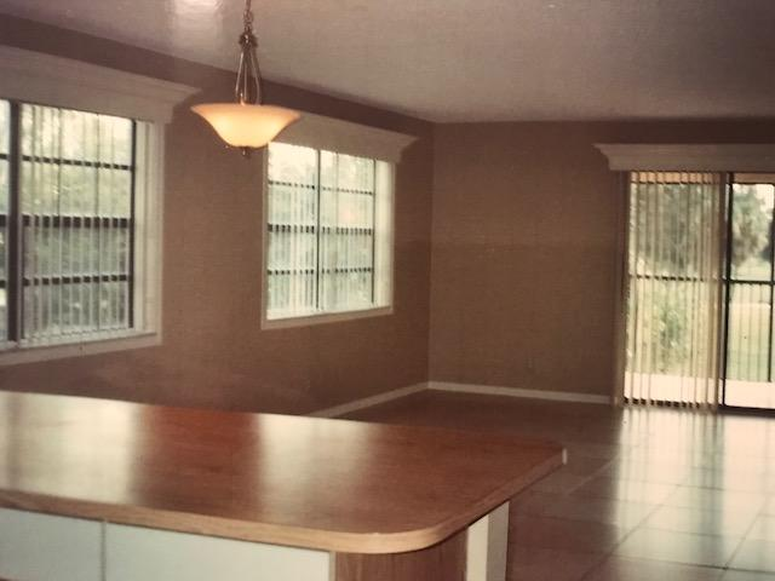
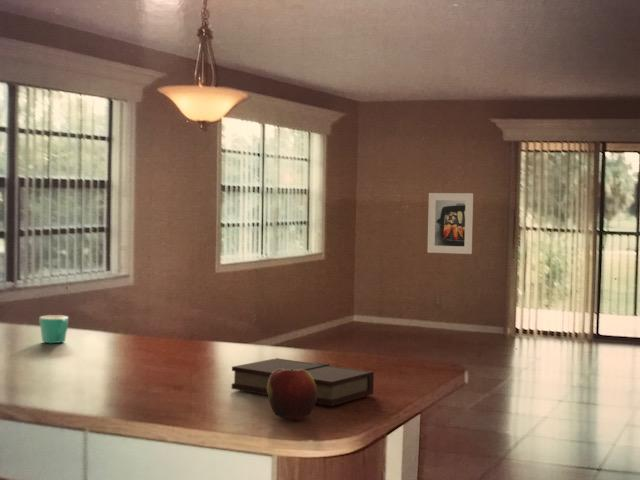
+ book [231,357,375,407]
+ mug [38,314,69,344]
+ apple [267,369,317,420]
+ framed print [426,192,474,255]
